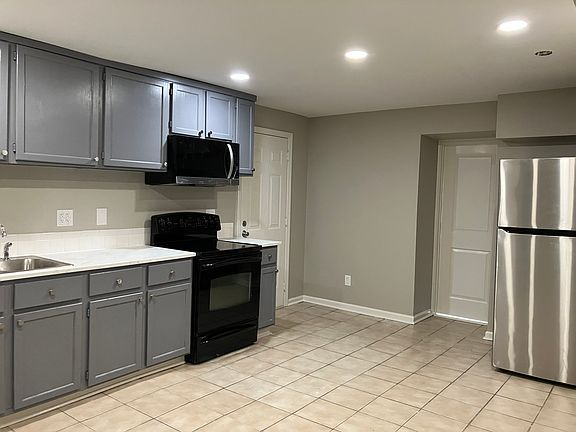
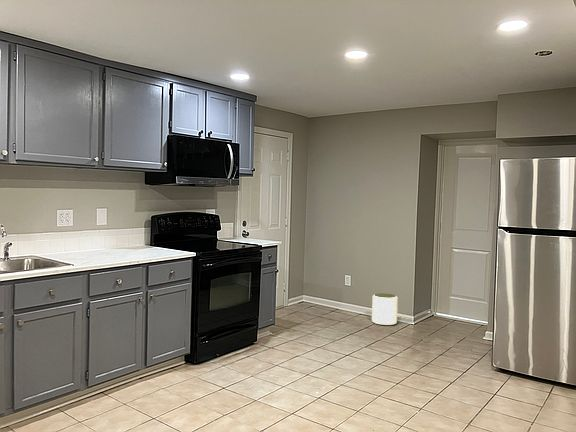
+ plant pot [371,292,399,326]
